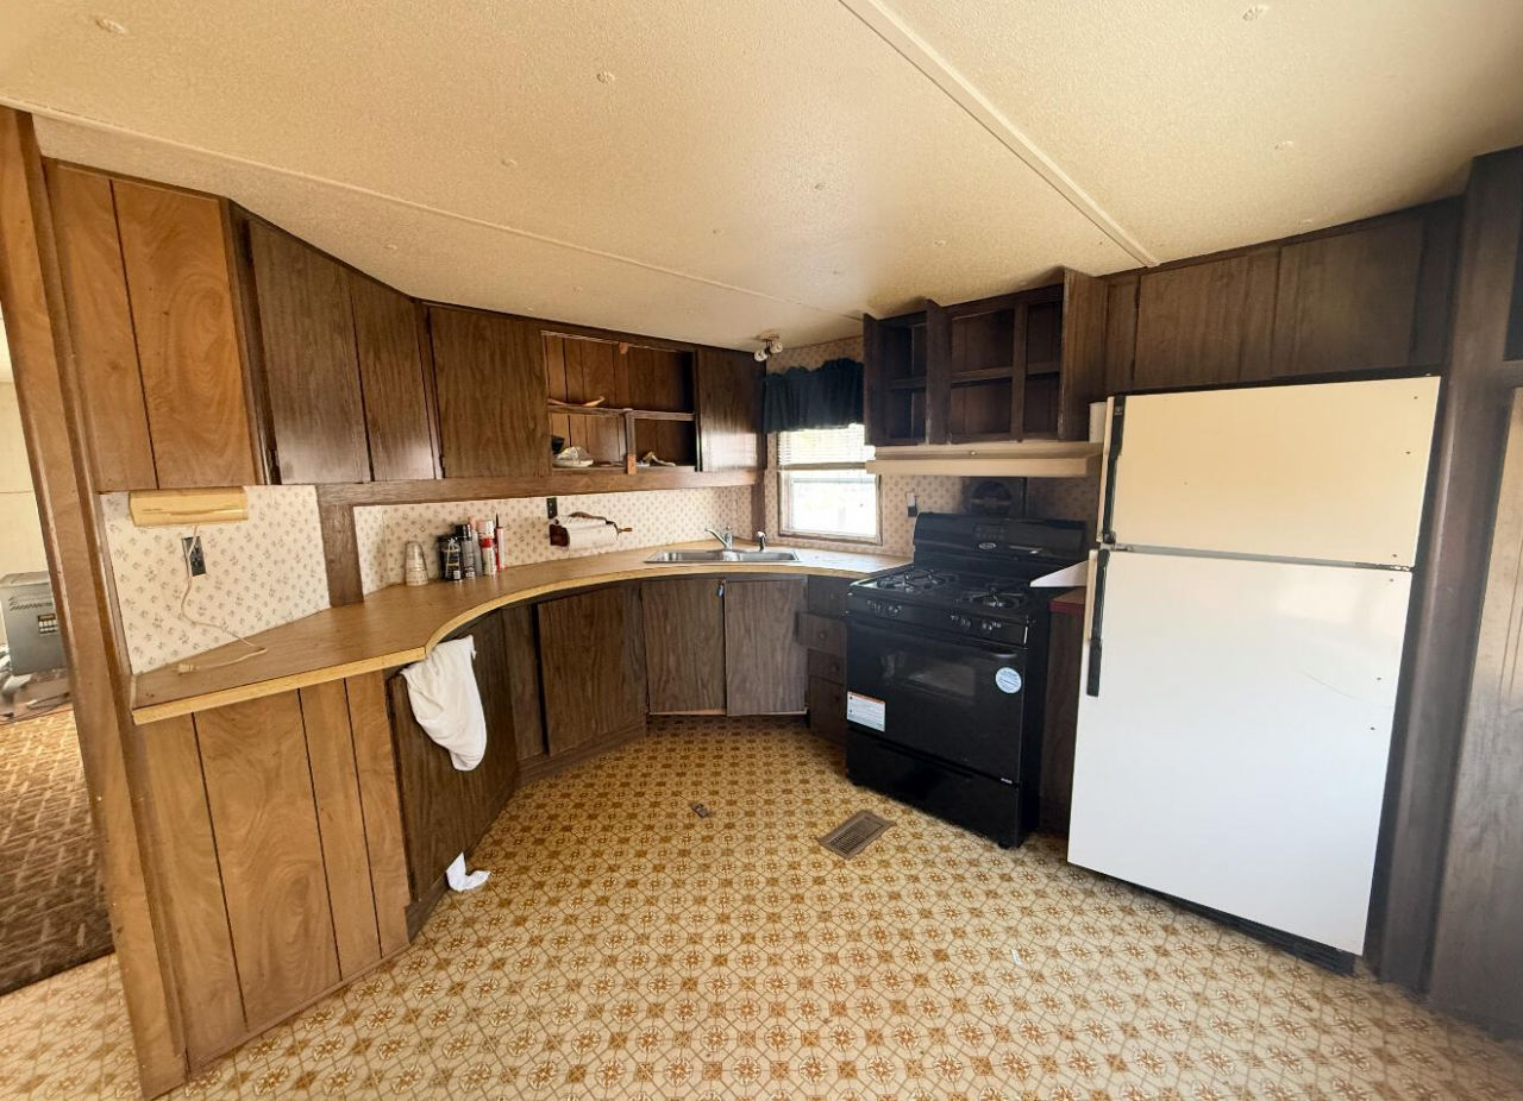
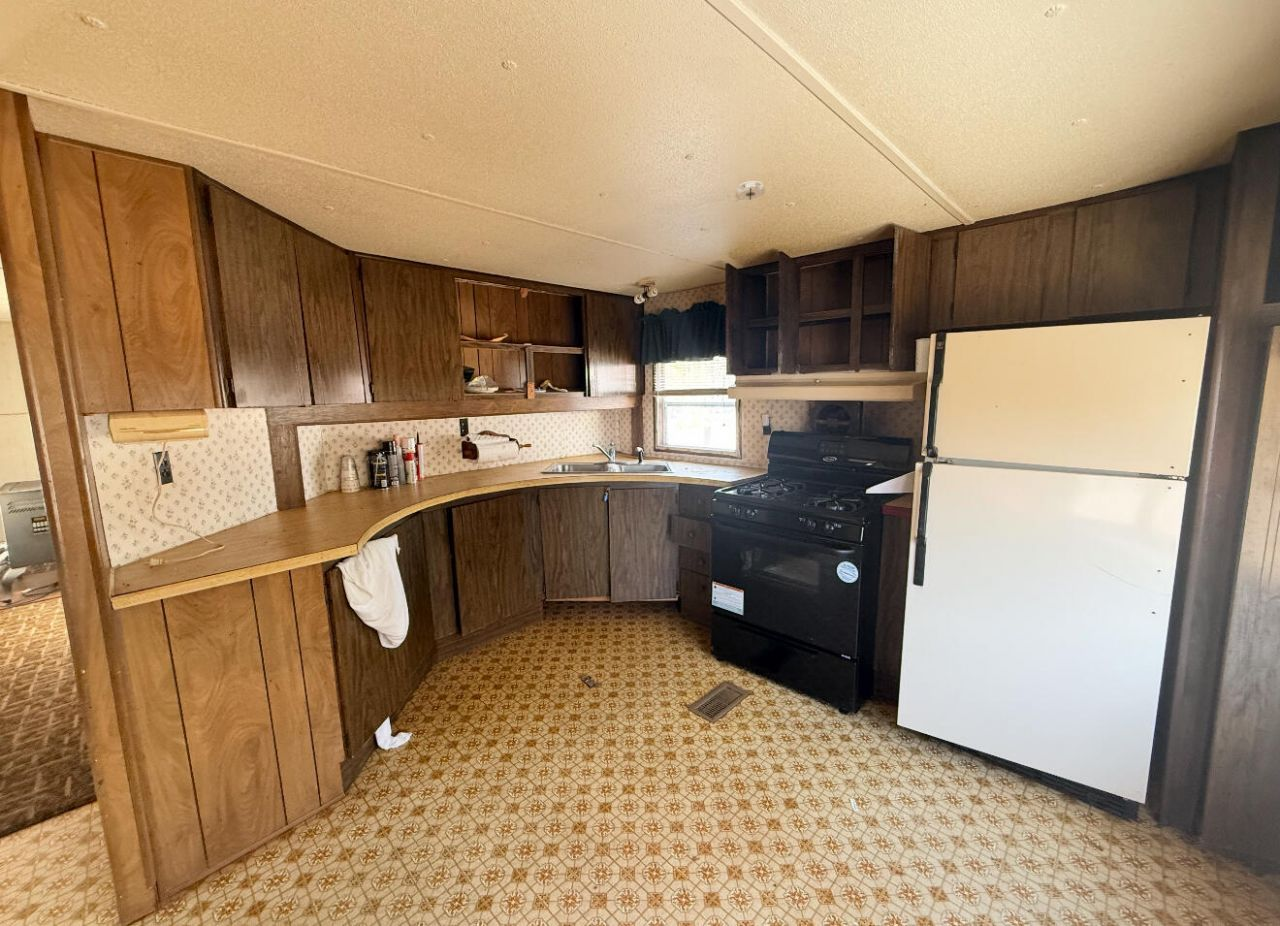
+ smoke detector [734,180,767,203]
